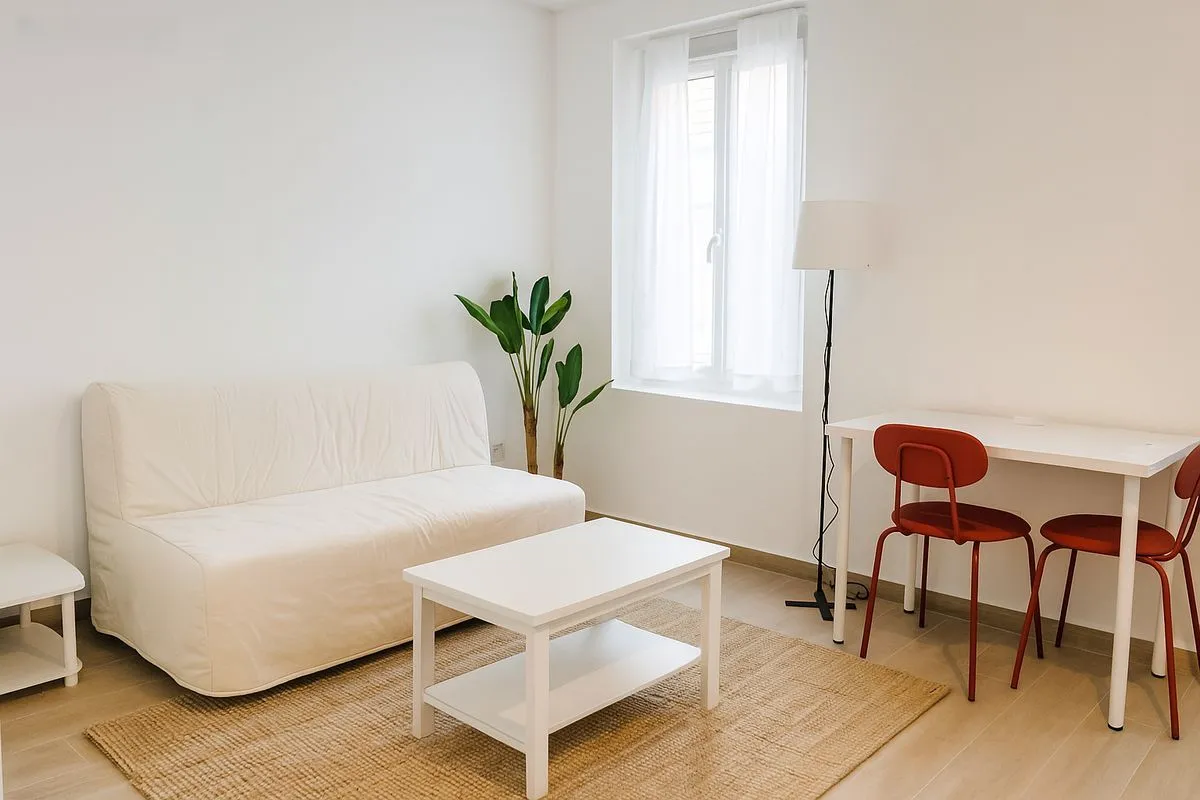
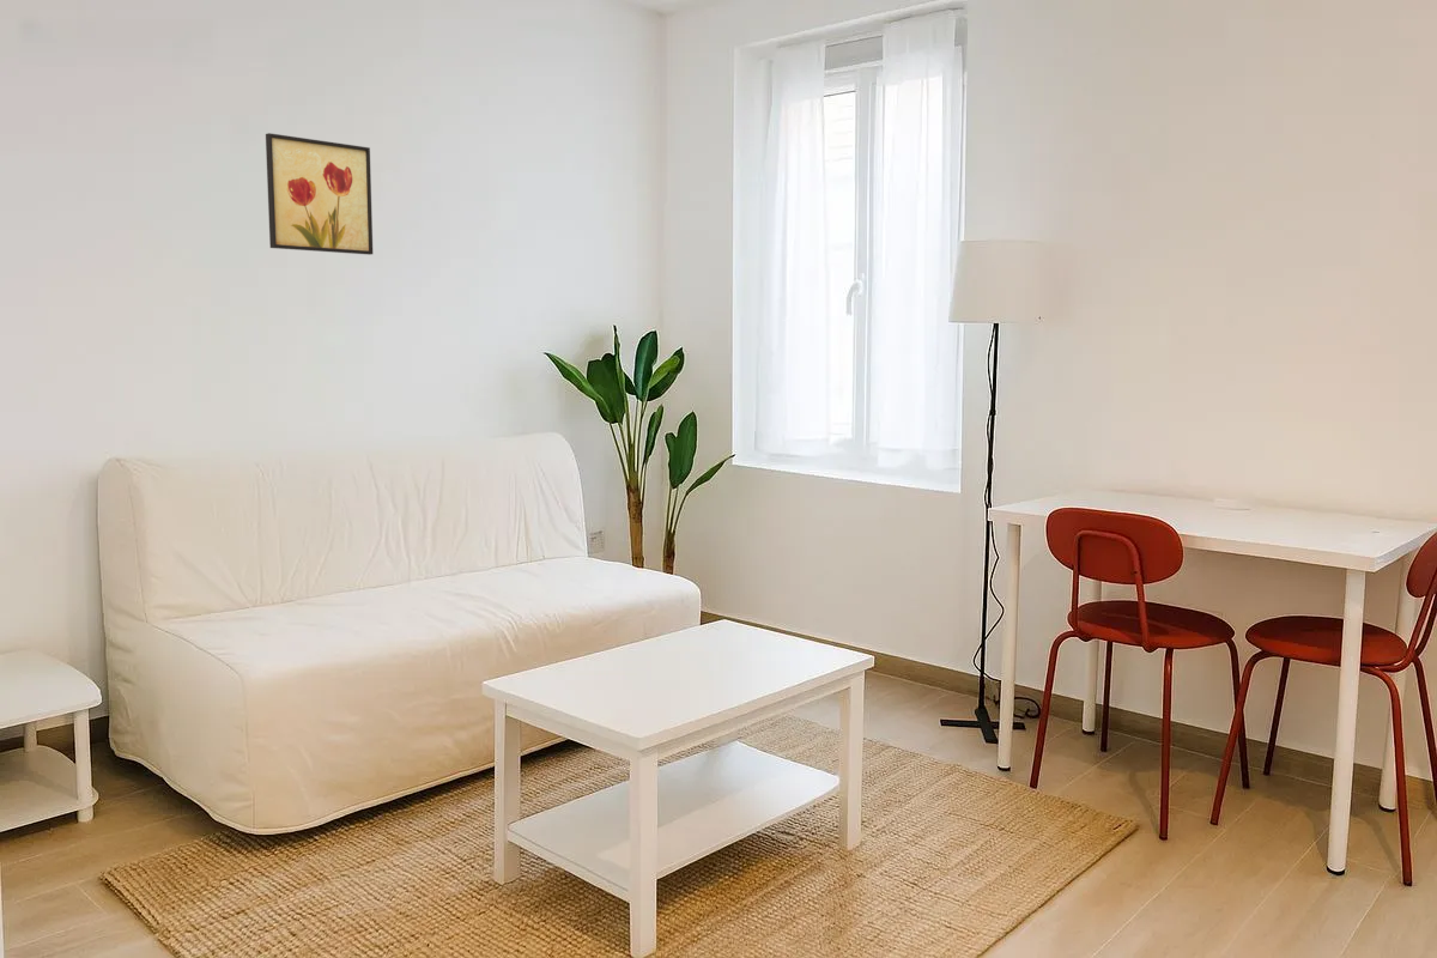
+ wall art [265,132,374,256]
